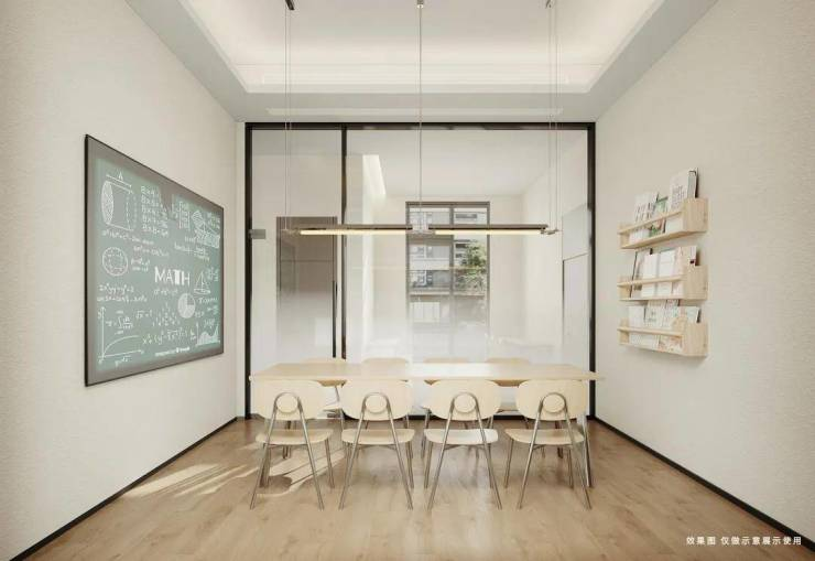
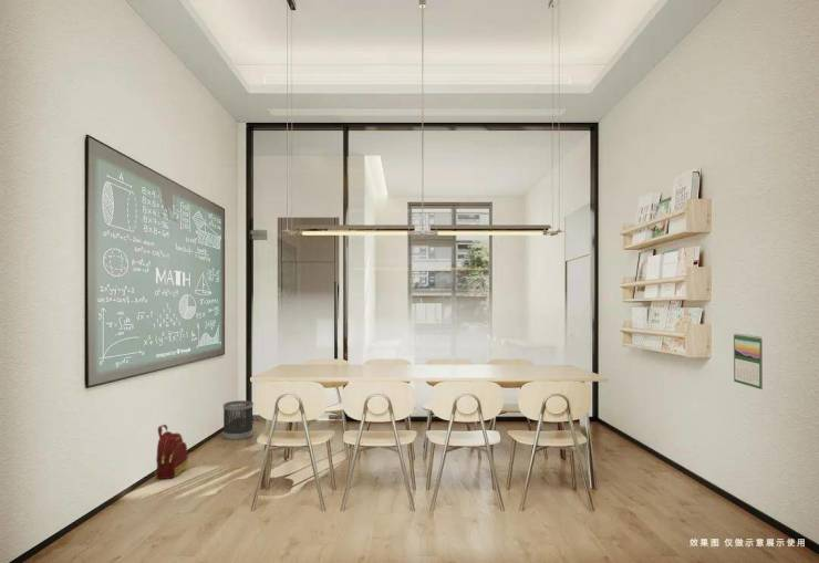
+ wastebasket [222,399,255,441]
+ calendar [733,332,764,390]
+ backpack [154,424,189,480]
